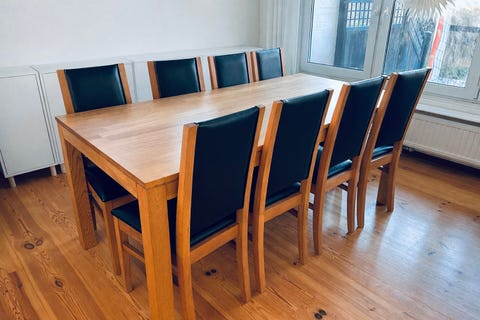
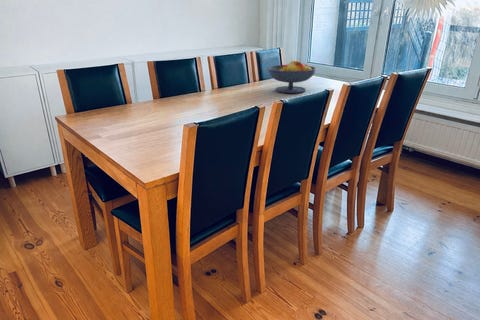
+ fruit bowl [266,60,317,94]
